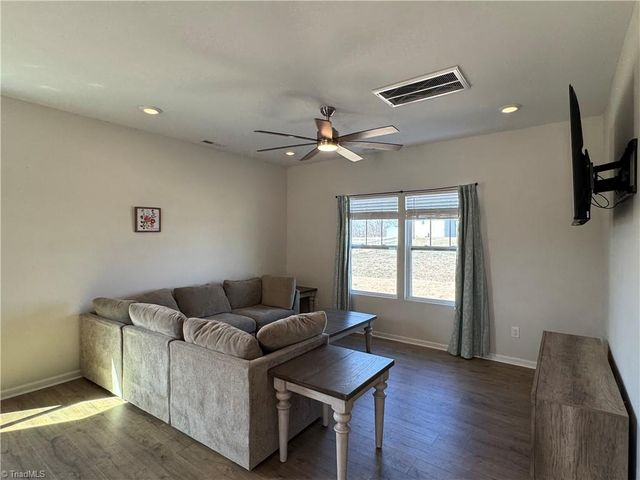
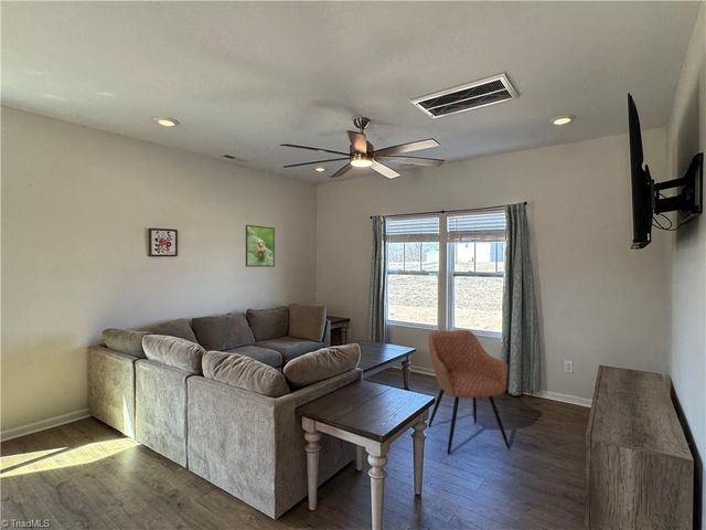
+ armchair [427,329,511,455]
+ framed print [245,224,276,268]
